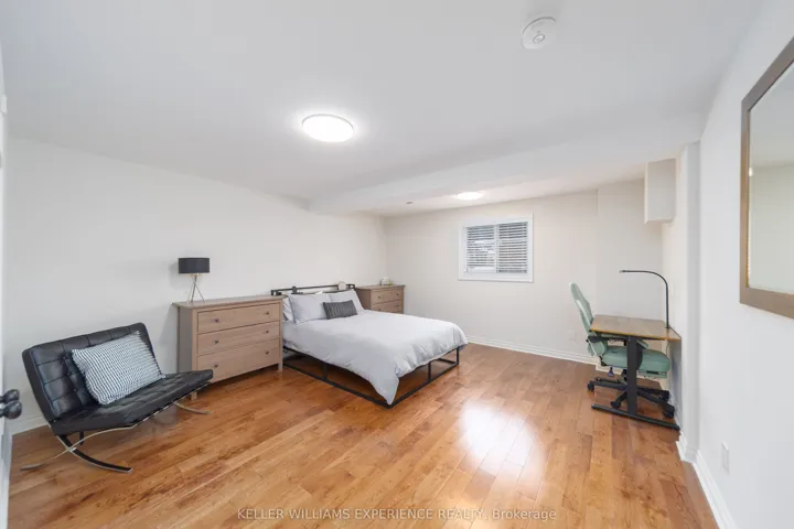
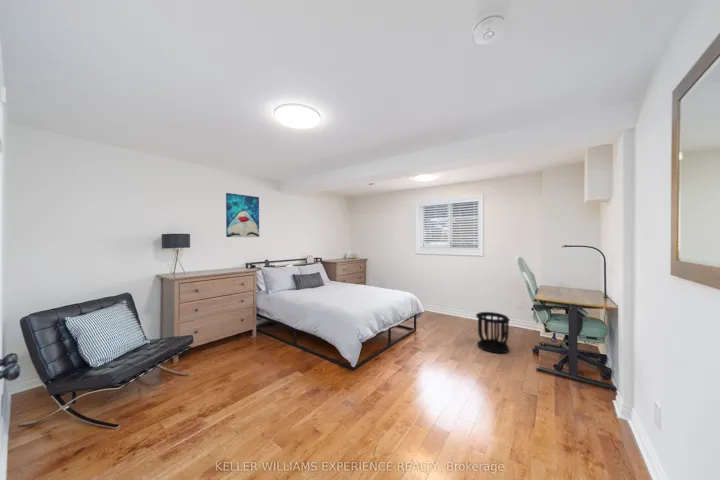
+ wall art [225,192,260,238]
+ wastebasket [475,311,511,354]
